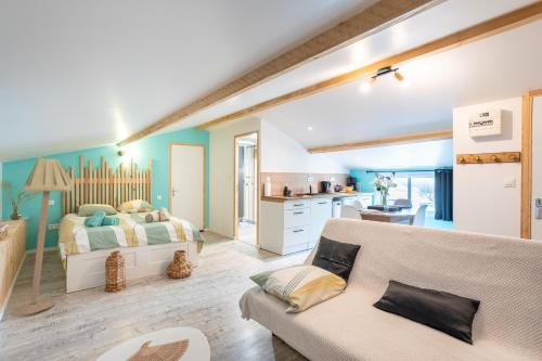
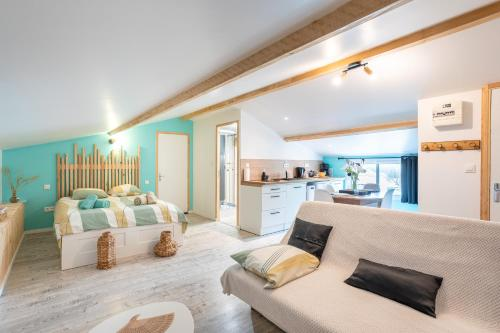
- floor lamp [11,155,74,317]
